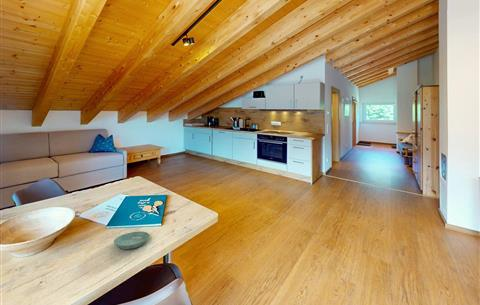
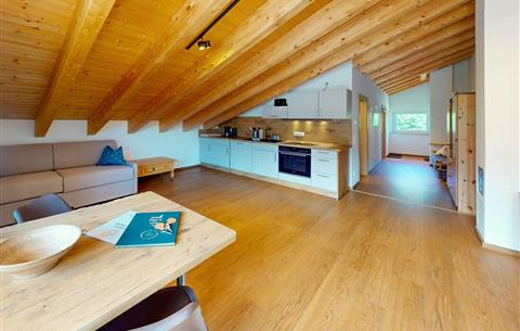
- saucer [113,231,151,250]
